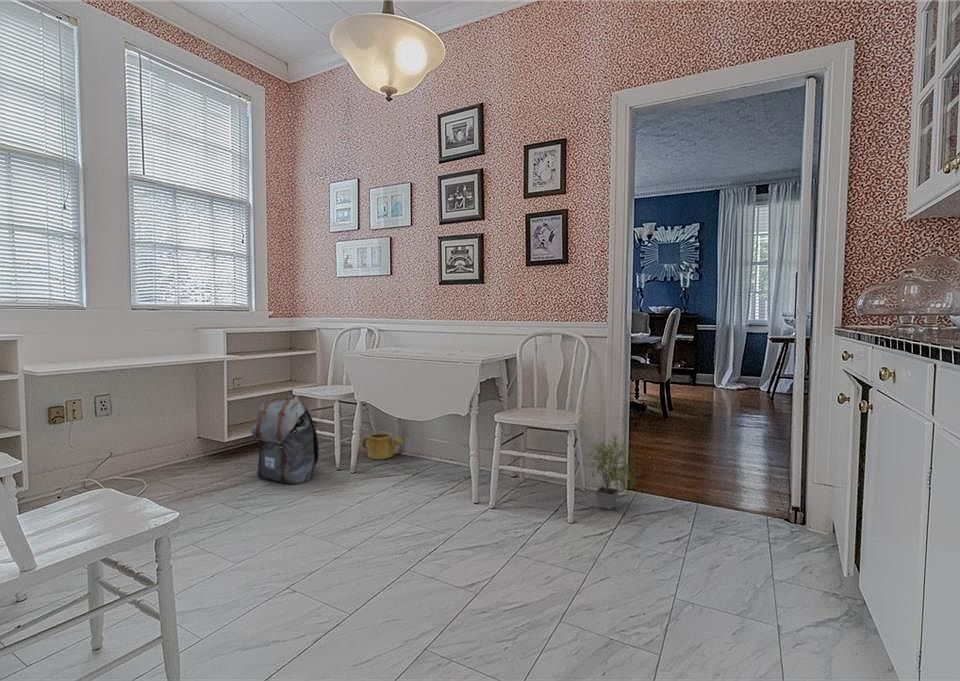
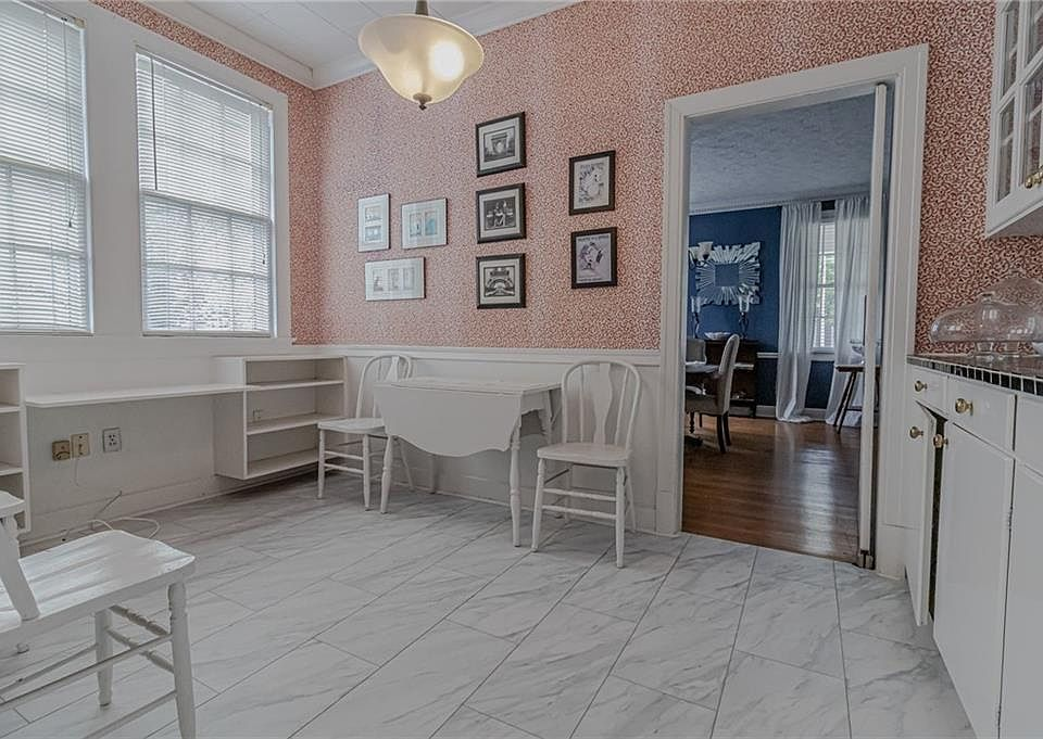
- potted plant [584,434,643,511]
- backpack [250,394,320,485]
- watering can [361,432,404,460]
